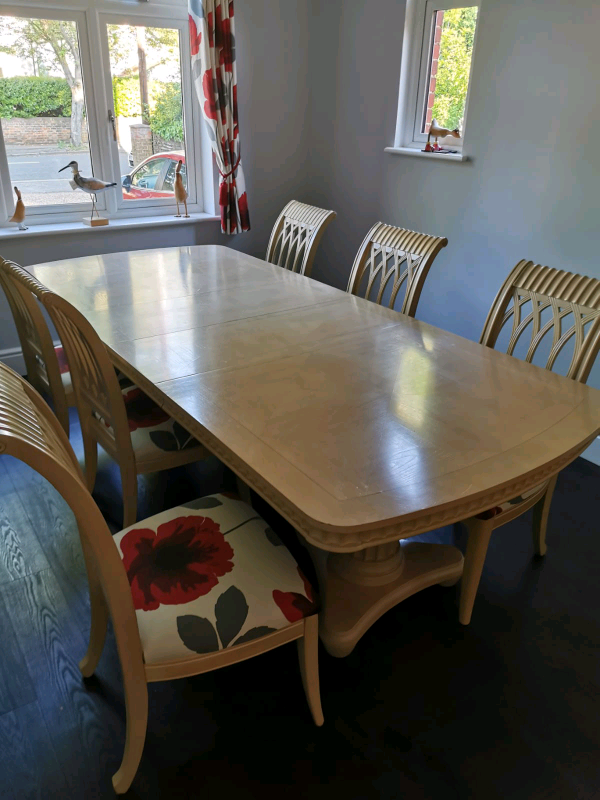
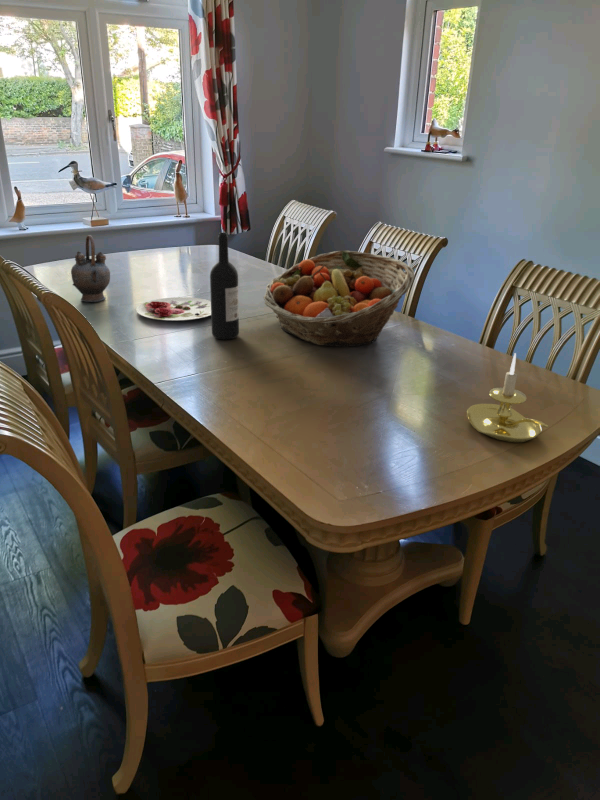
+ candle holder [466,352,550,443]
+ fruit basket [262,249,416,348]
+ wine bottle [209,232,240,340]
+ plate [135,296,211,322]
+ teapot [70,234,111,303]
